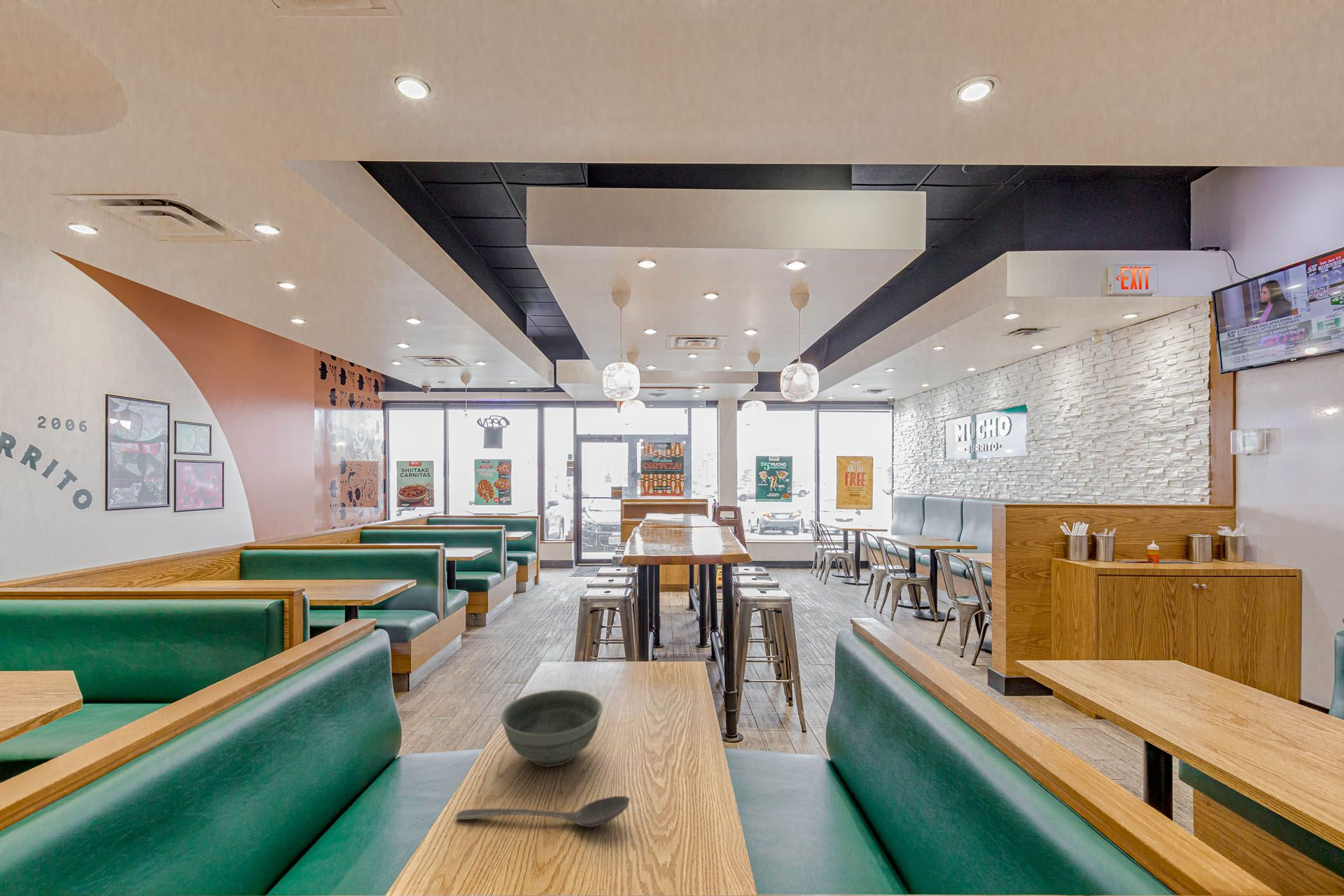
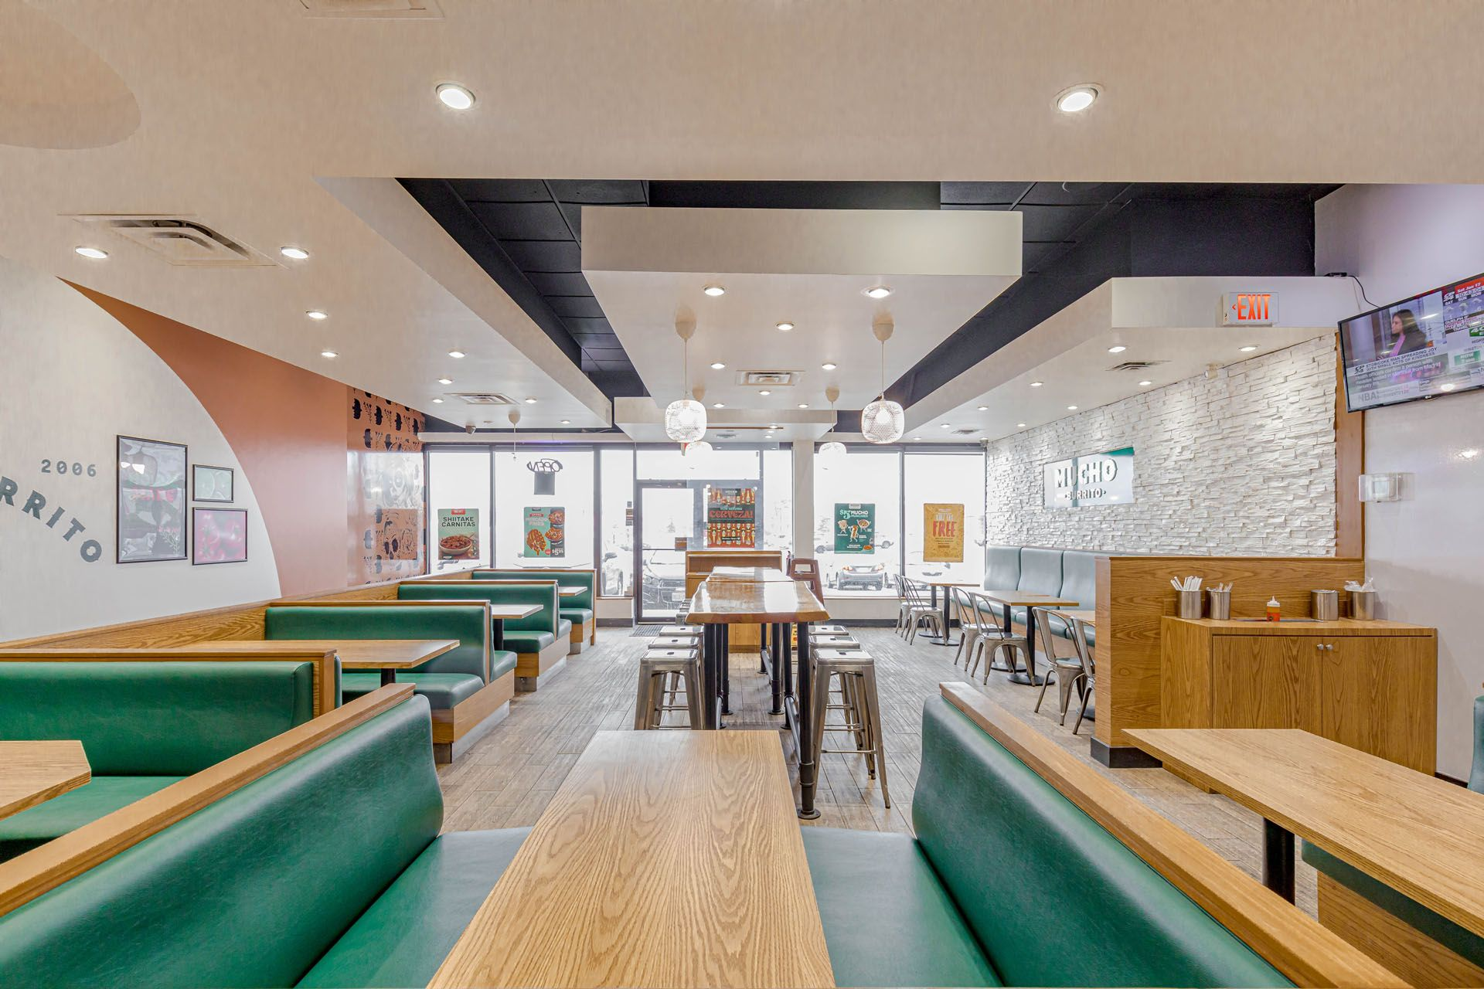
- bowl [500,689,603,767]
- stirrer [455,795,631,828]
